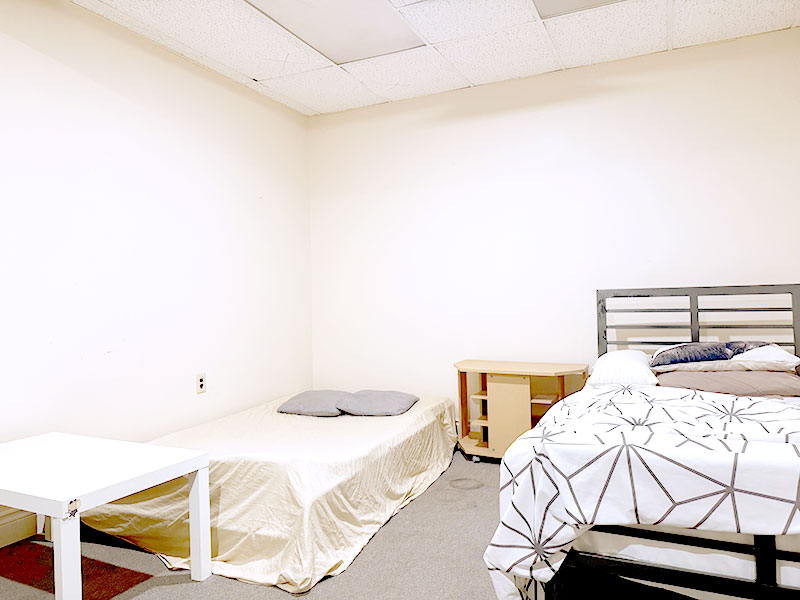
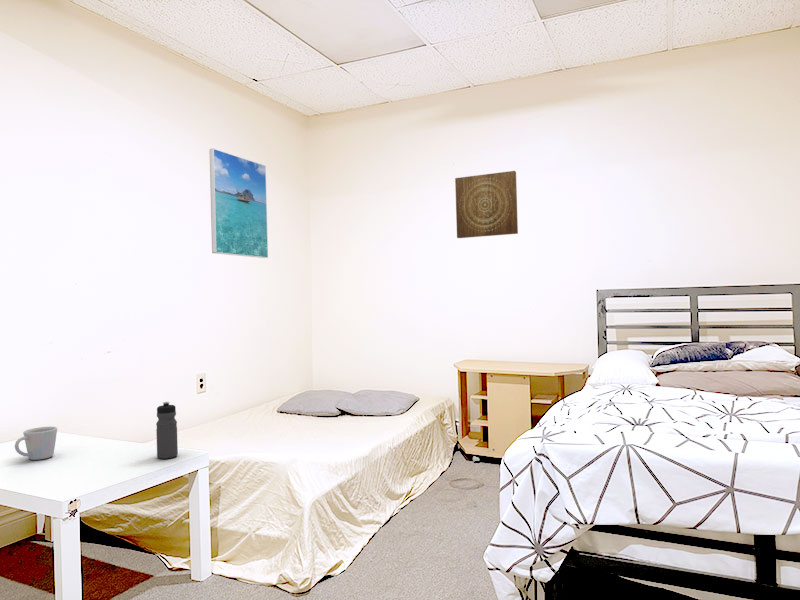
+ water bottle [155,401,179,460]
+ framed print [209,147,269,259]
+ mug [14,426,58,461]
+ wall art [454,170,519,239]
